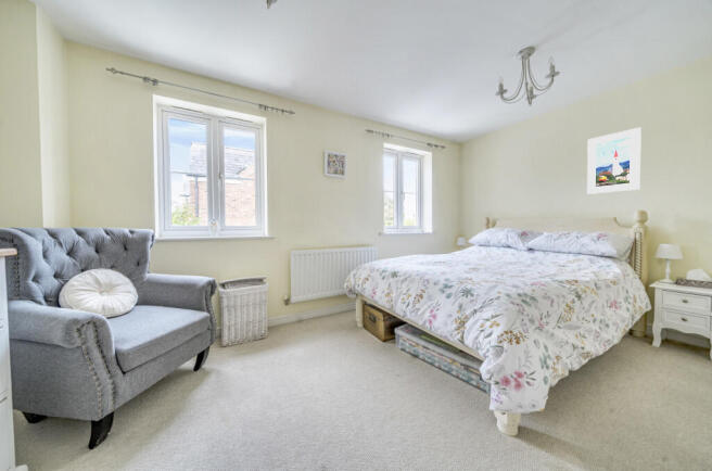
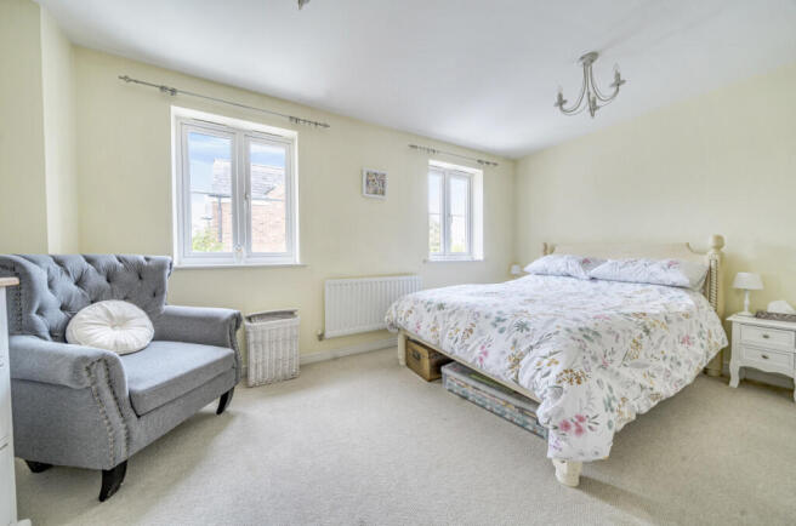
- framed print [586,126,643,195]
